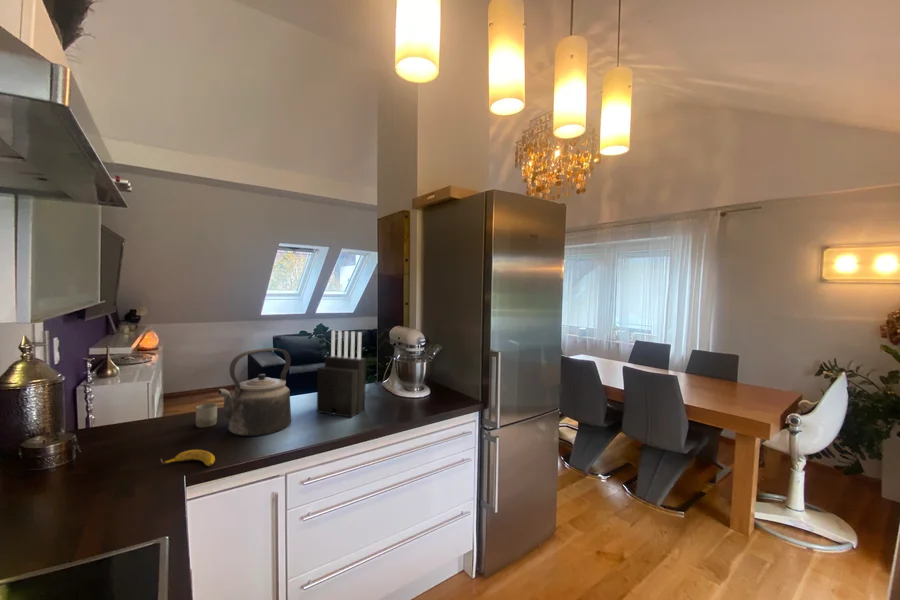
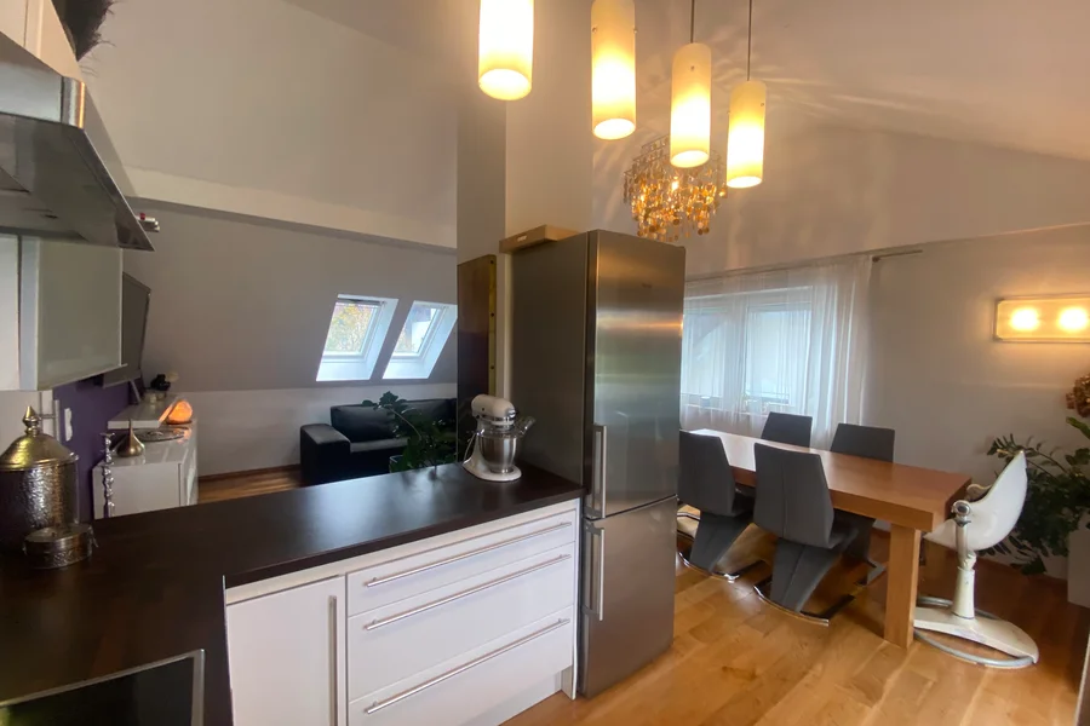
- cup [195,402,218,428]
- kettle [217,347,292,437]
- knife block [316,329,367,419]
- banana [160,449,216,467]
